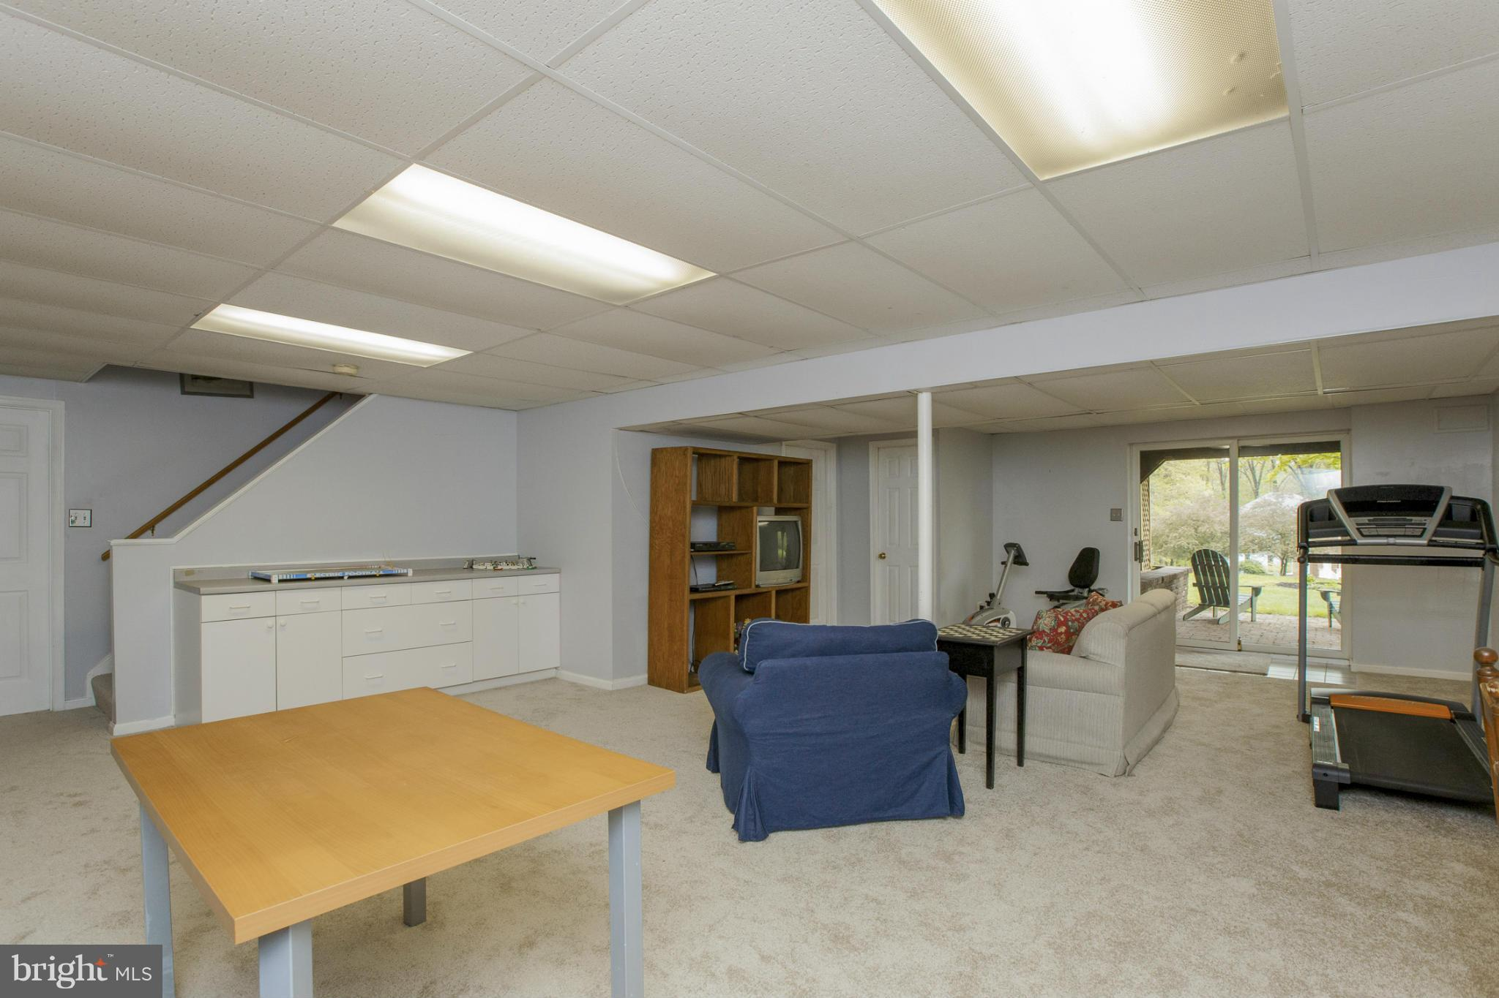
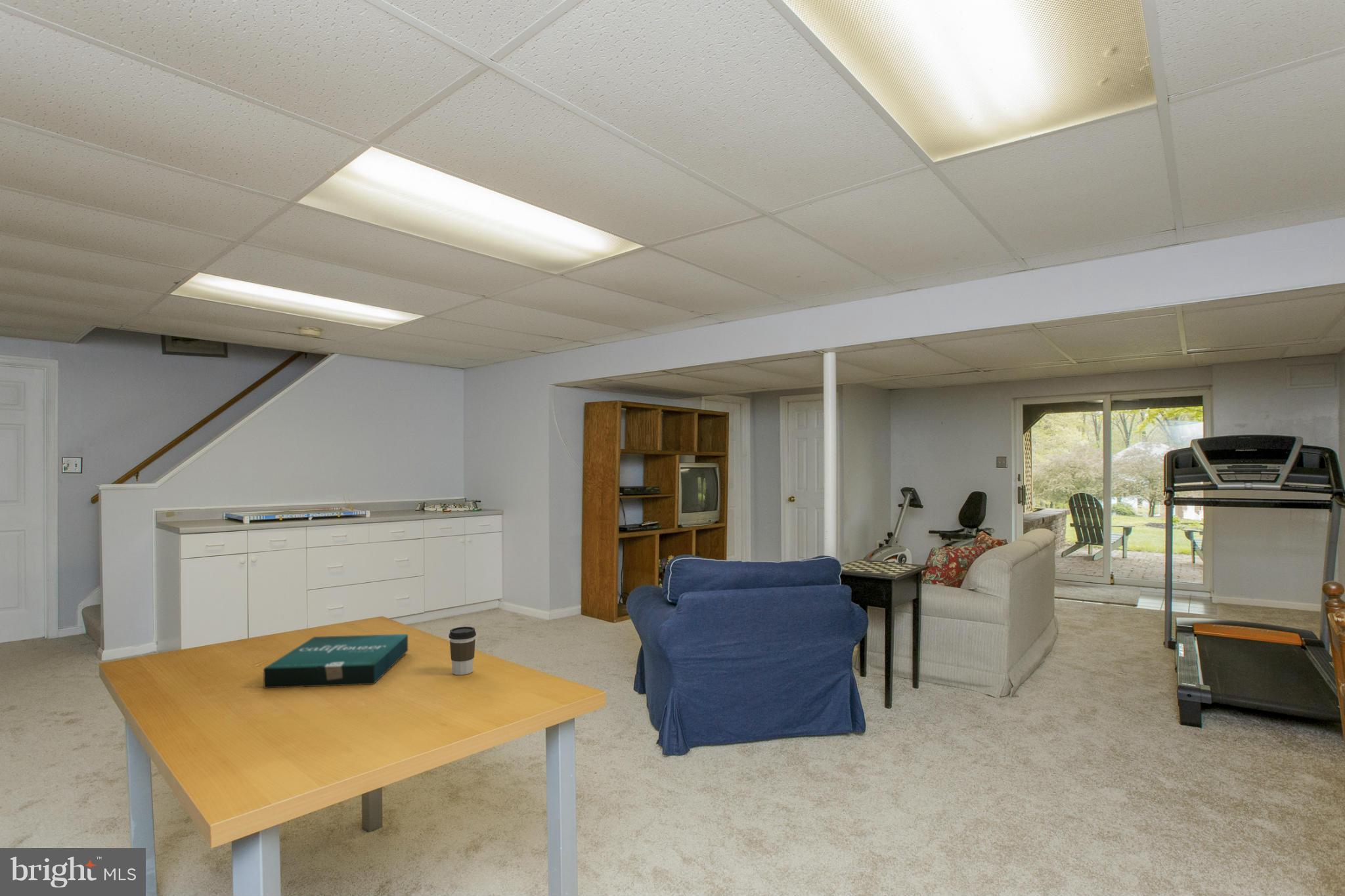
+ pizza box [263,633,408,689]
+ coffee cup [448,626,477,675]
